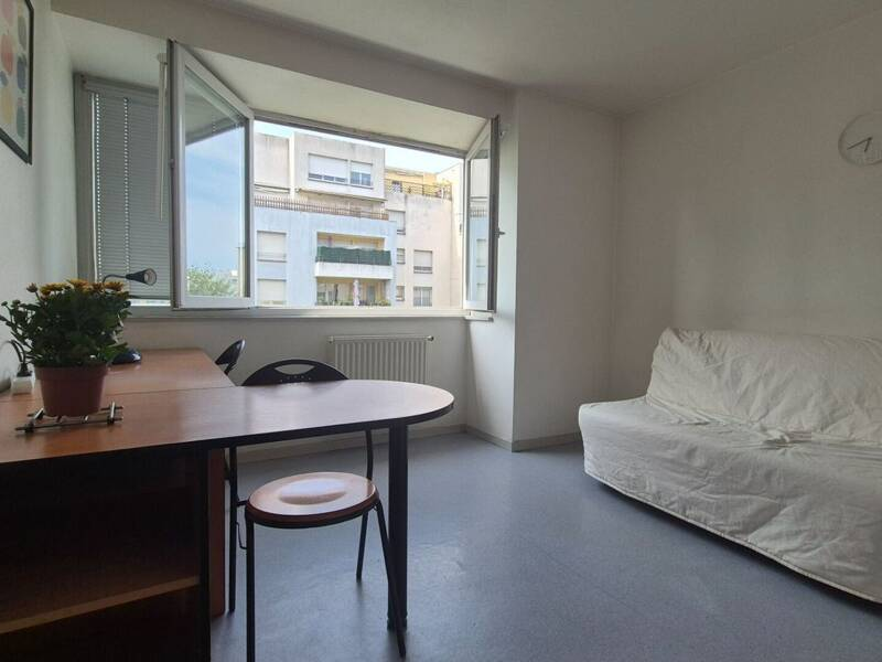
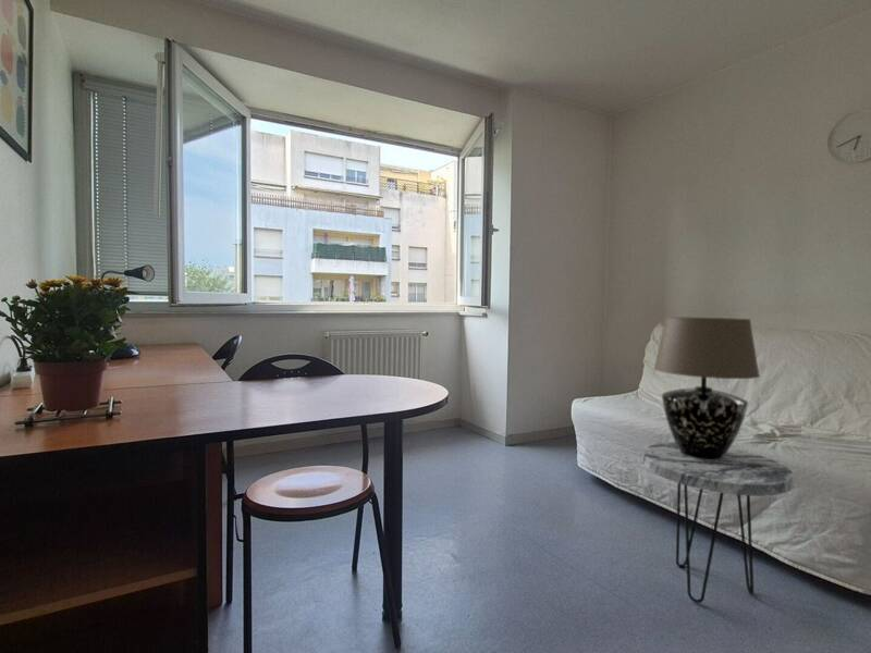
+ table lamp [652,316,761,460]
+ side table [642,441,795,604]
